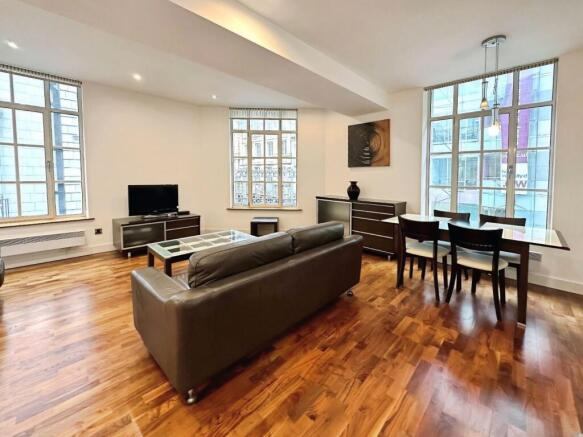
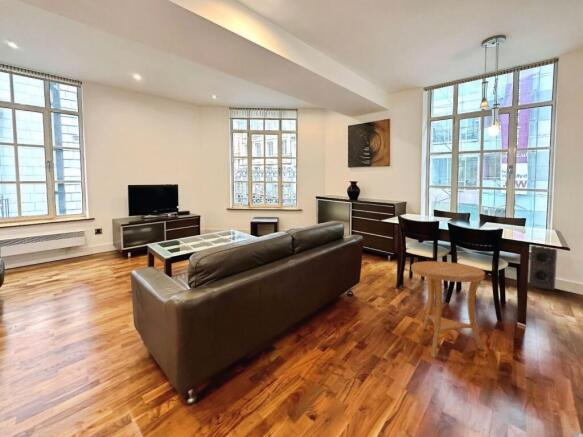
+ speaker [528,245,558,291]
+ side table [410,260,486,358]
